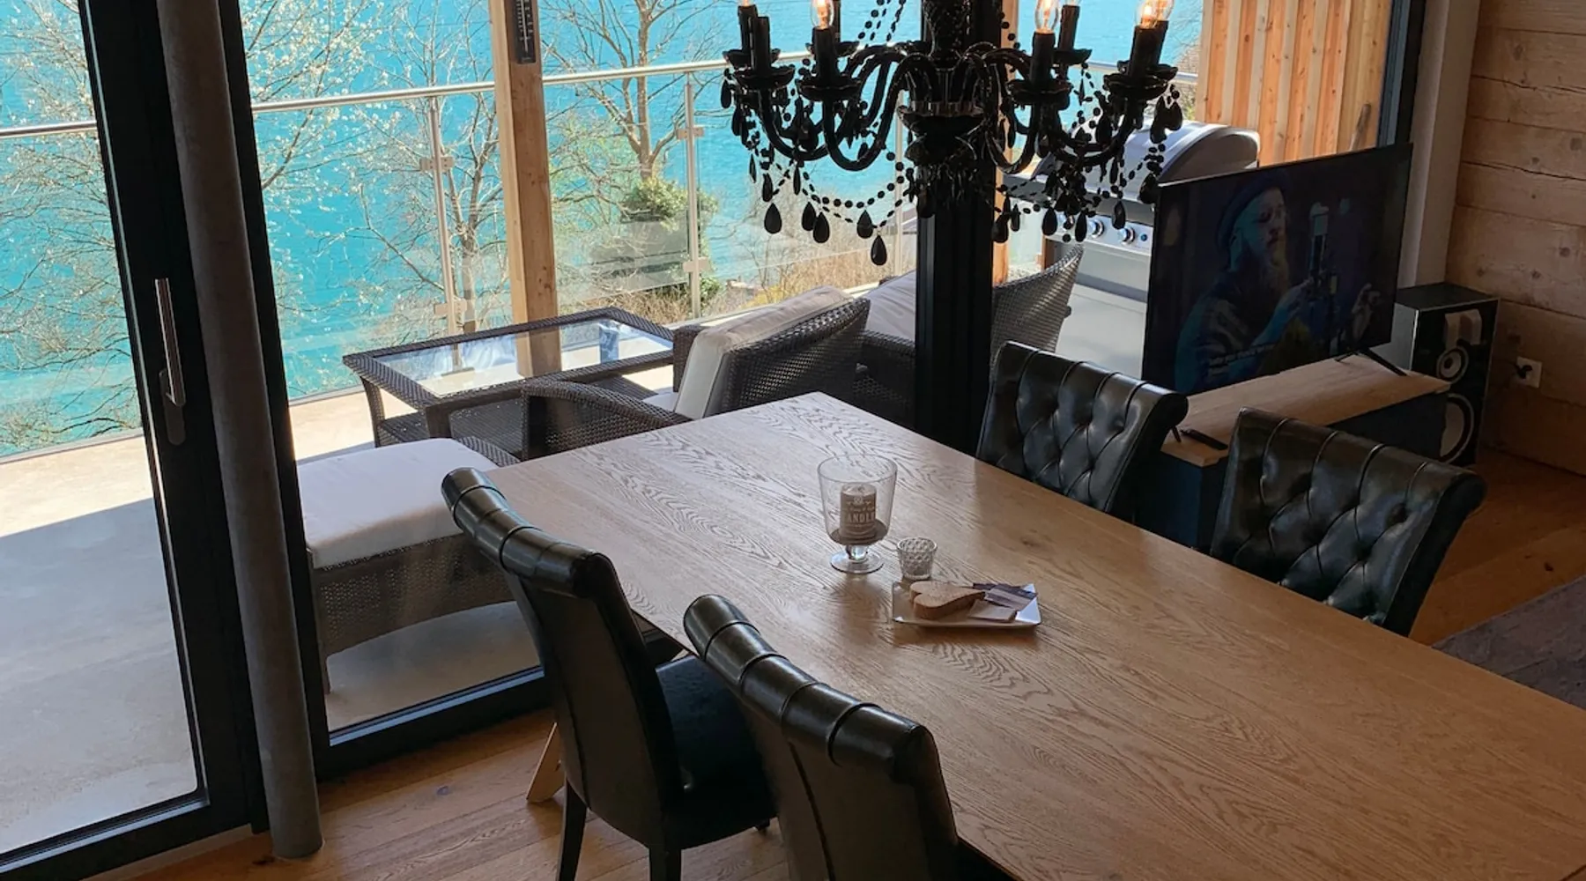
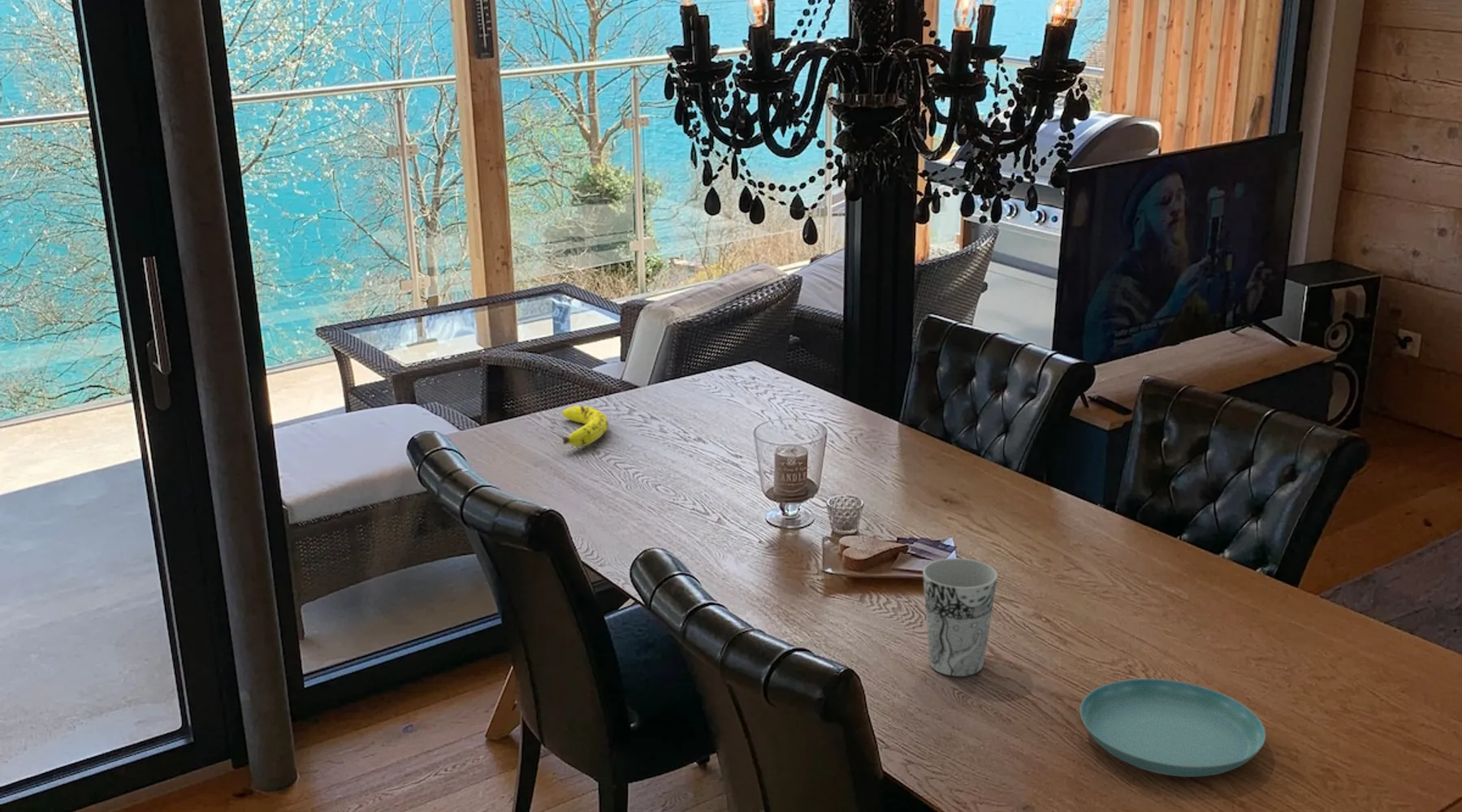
+ cup [922,557,998,677]
+ fruit [561,405,609,447]
+ saucer [1079,678,1266,778]
